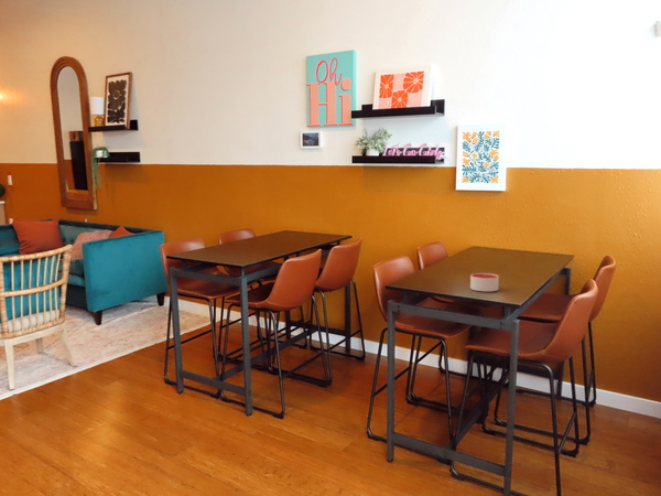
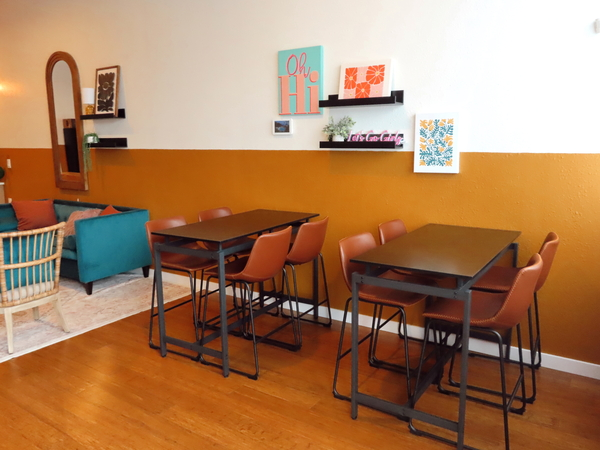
- candle [469,272,500,292]
